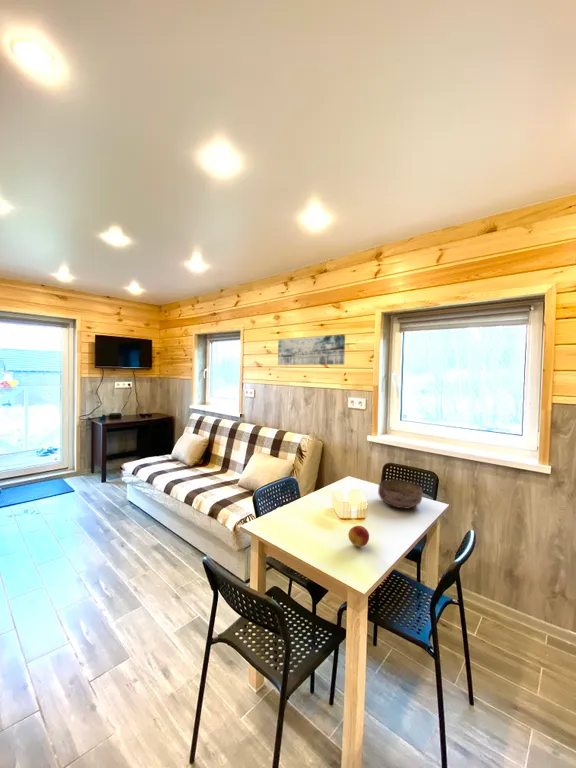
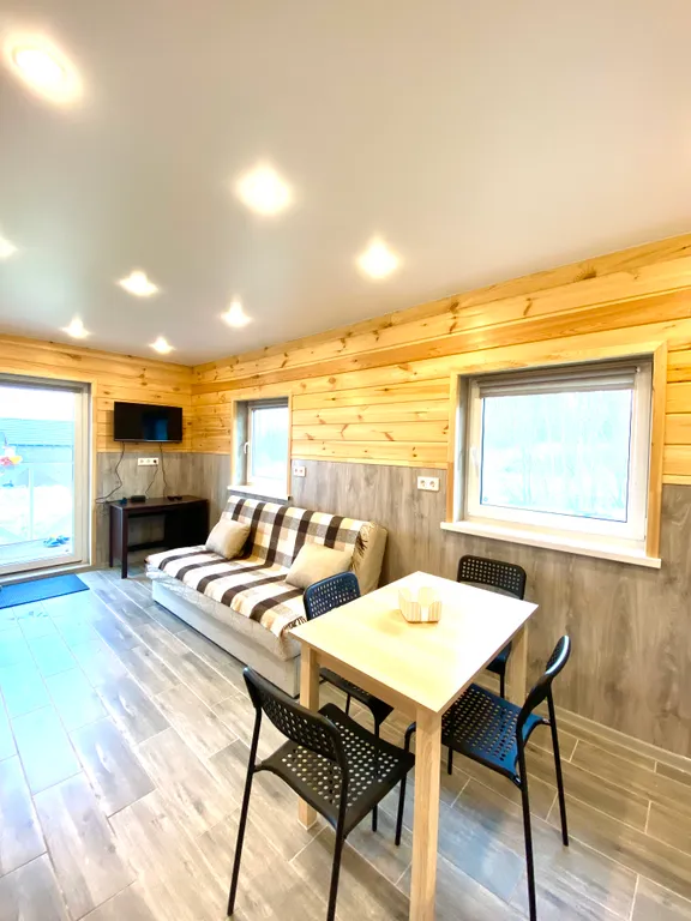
- fruit [347,525,370,548]
- wall art [277,333,346,366]
- bowl [377,479,423,510]
